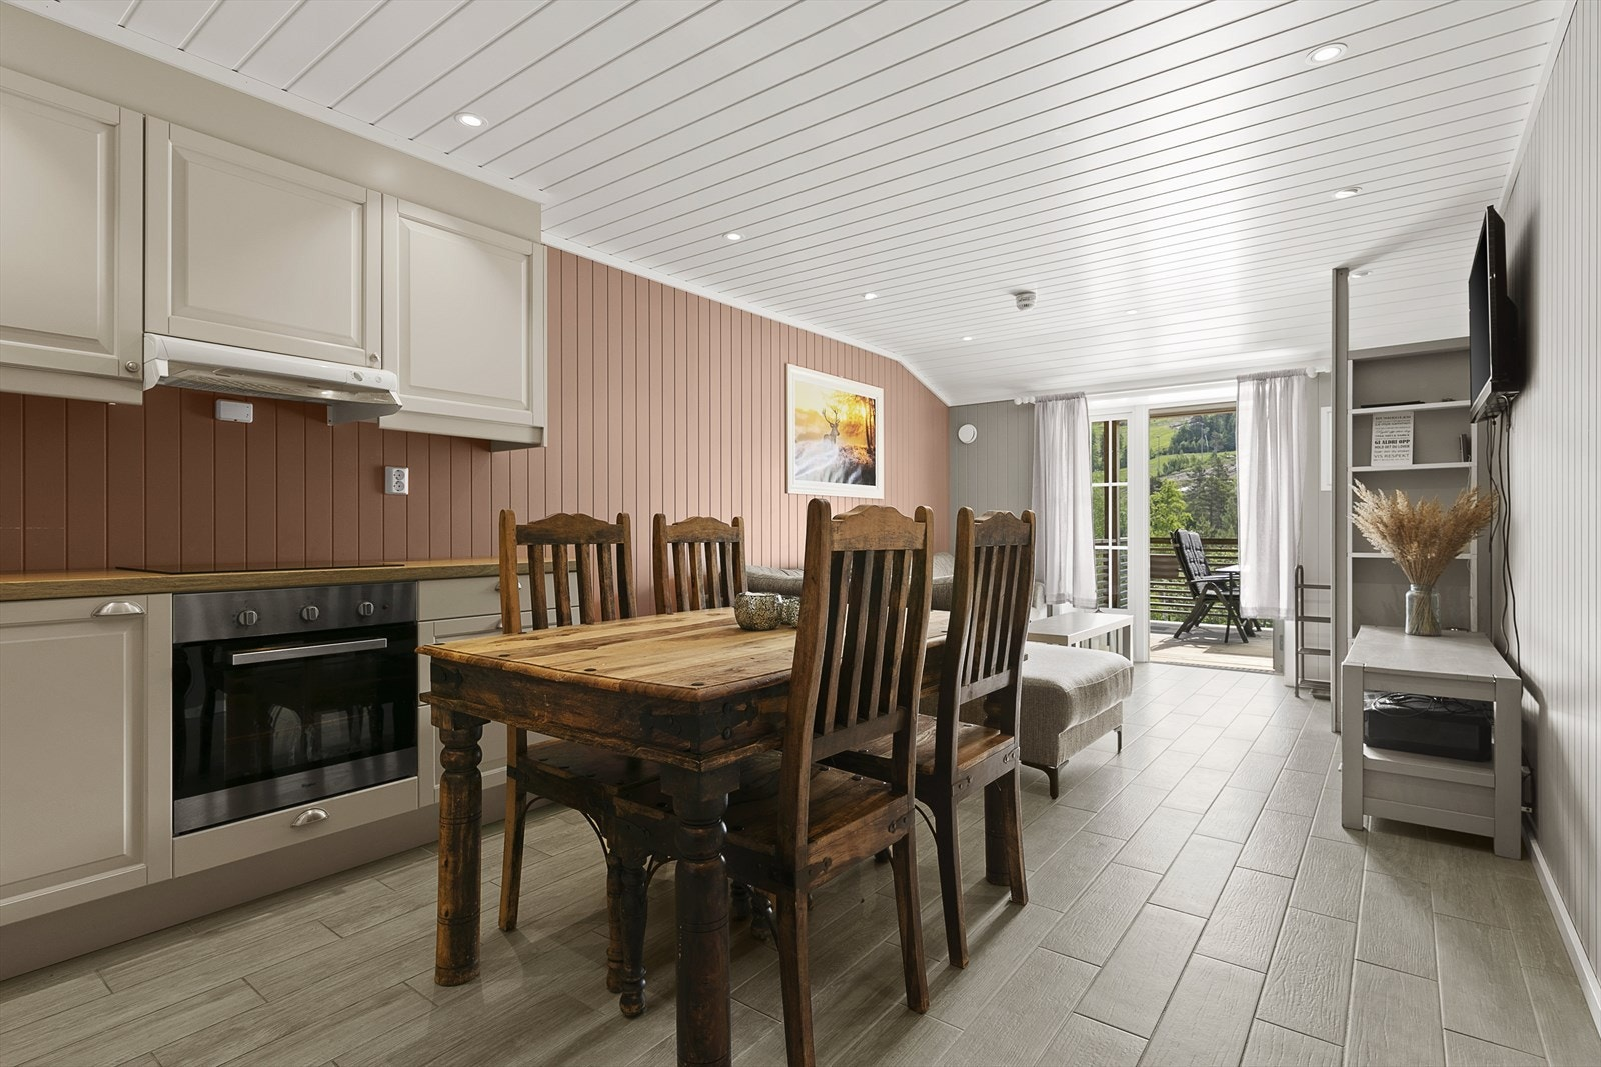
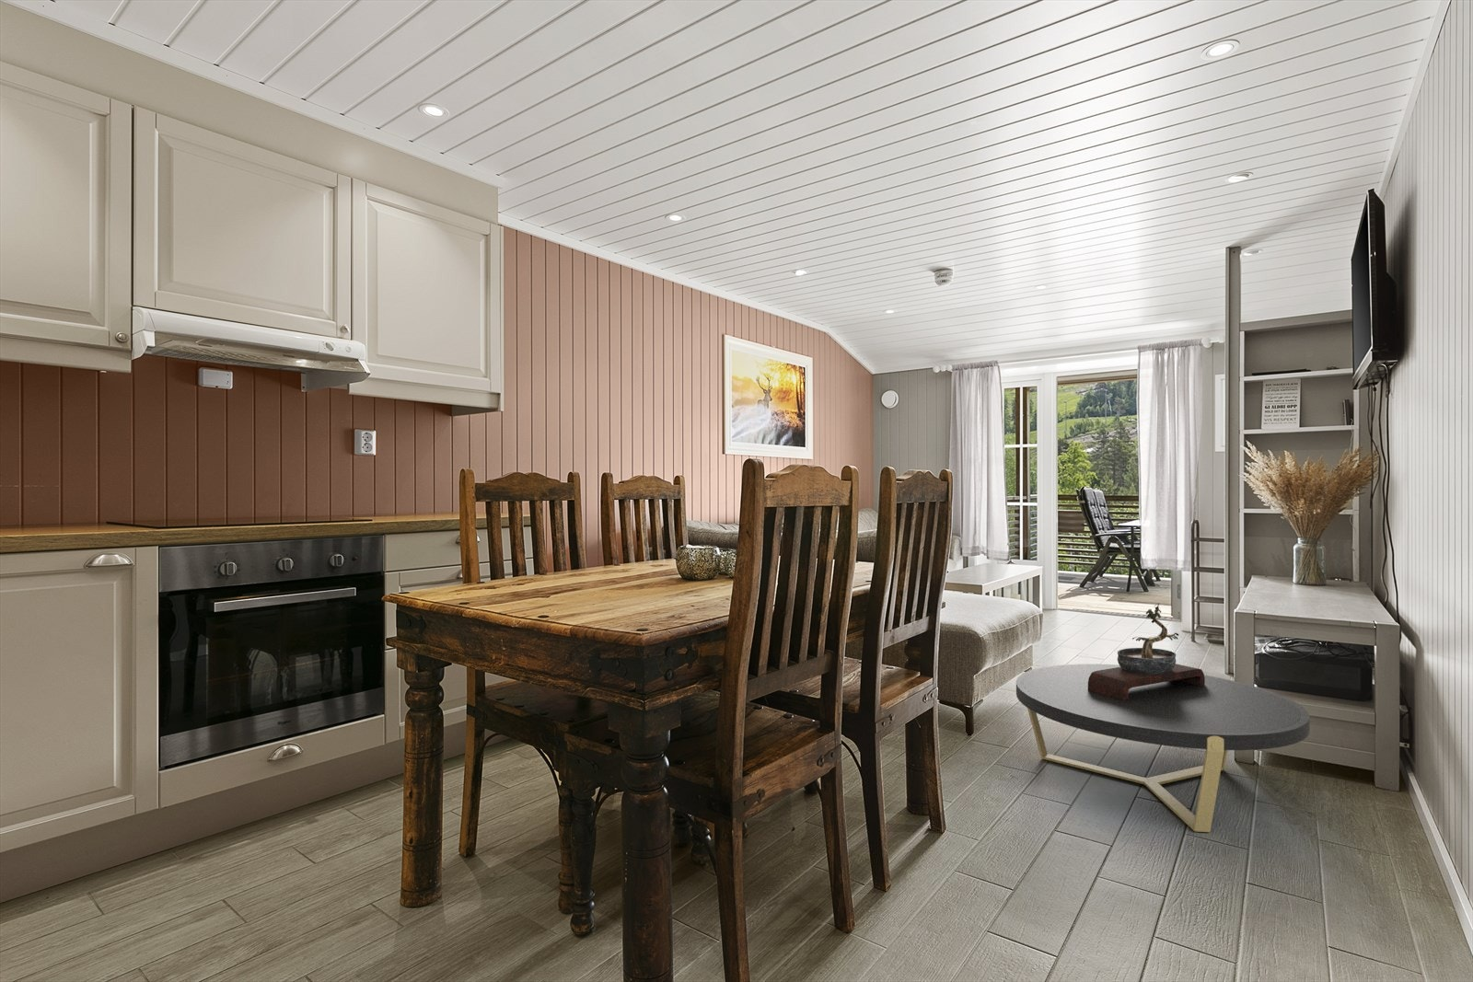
+ coffee table [1016,663,1311,833]
+ bonsai tree [1088,602,1206,700]
